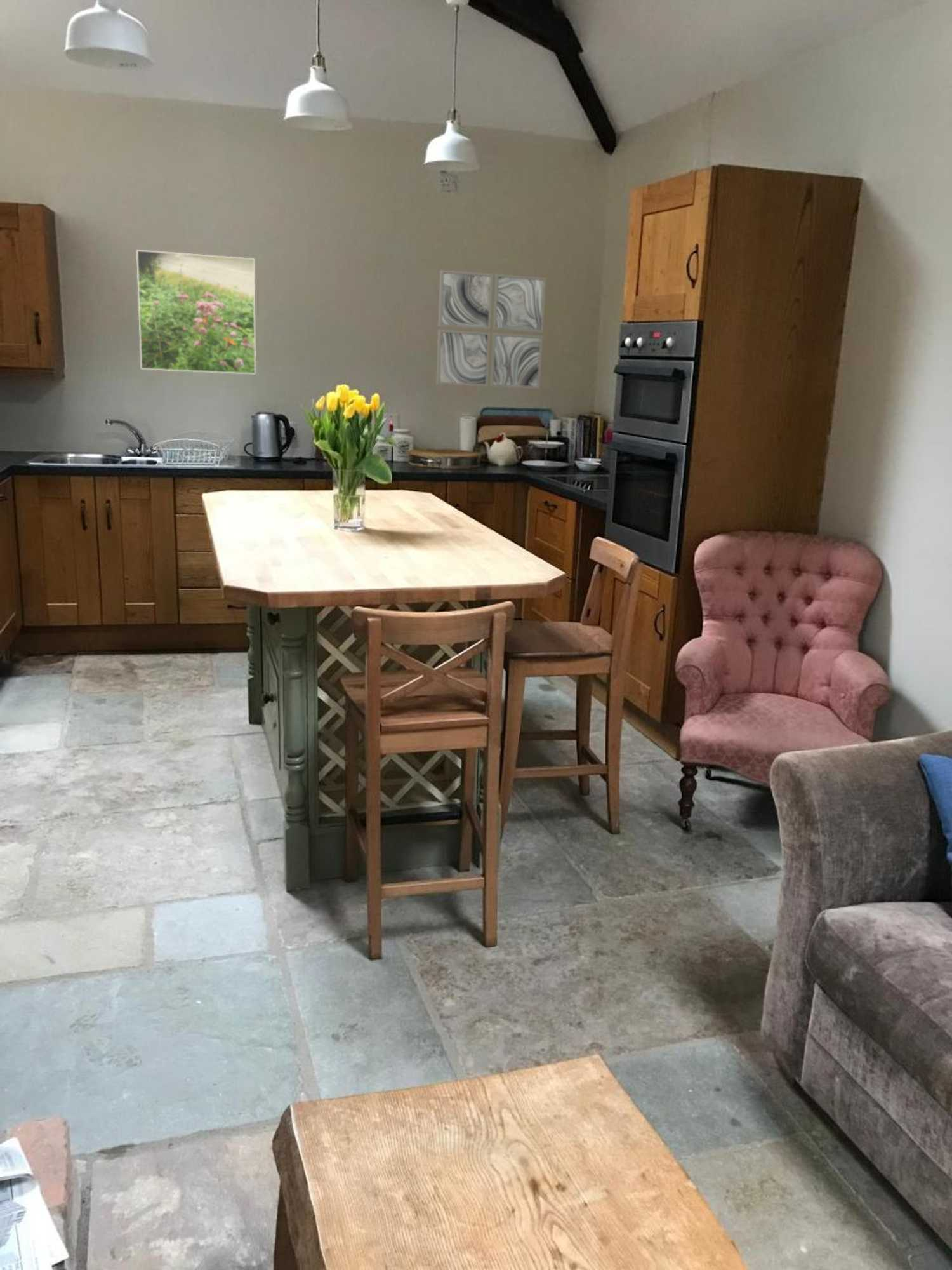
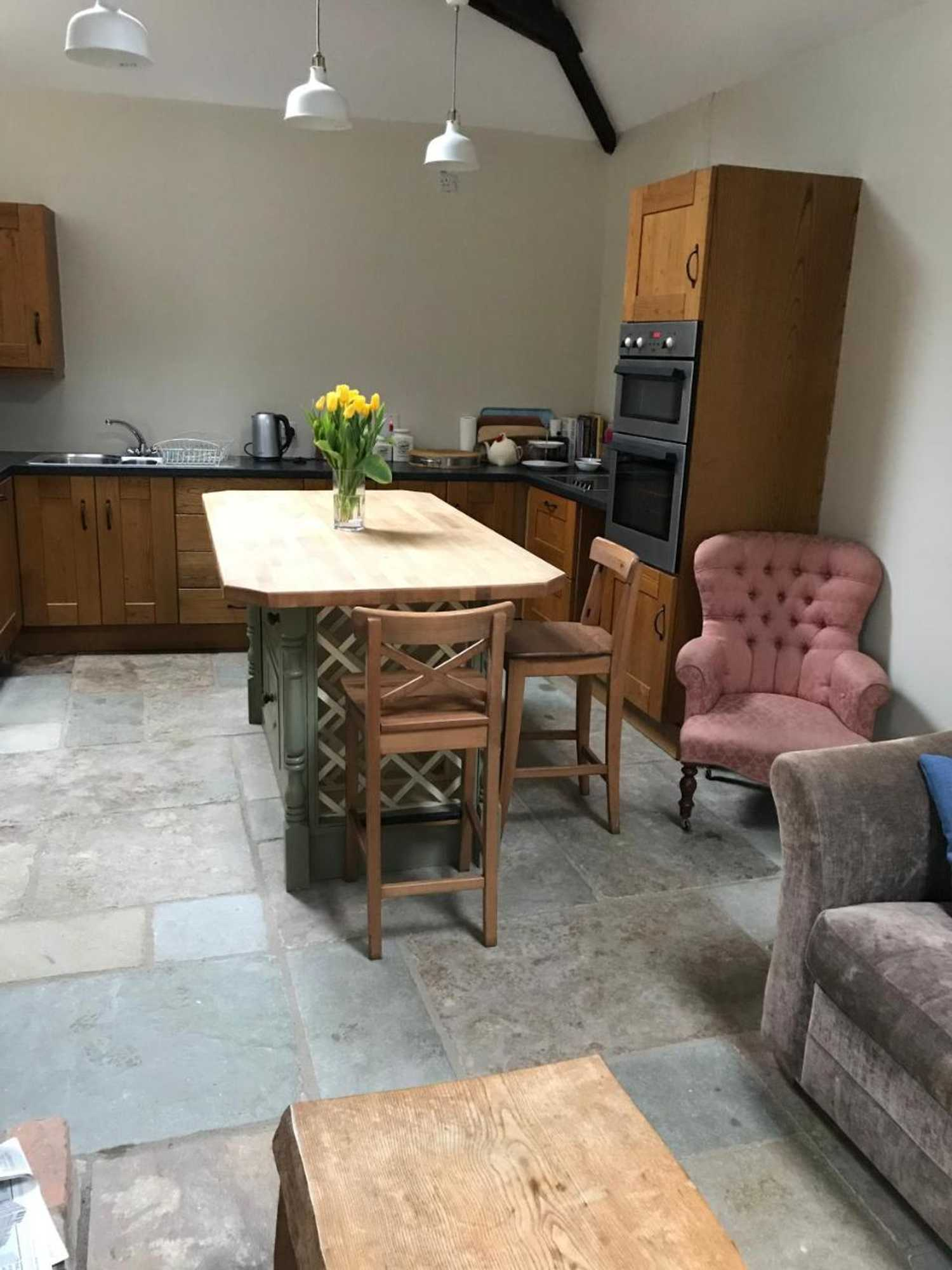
- wall art [435,269,547,390]
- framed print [136,249,256,375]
